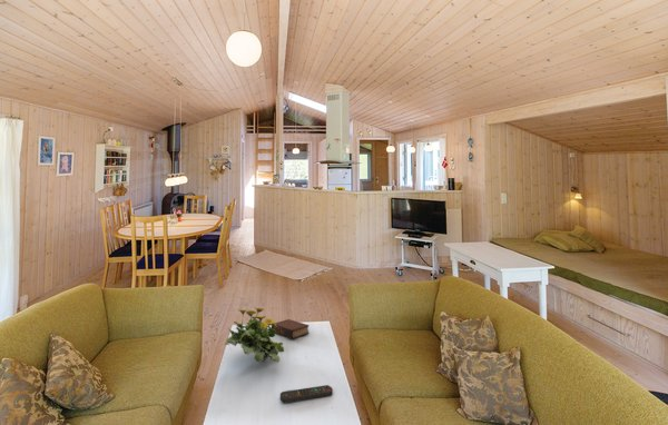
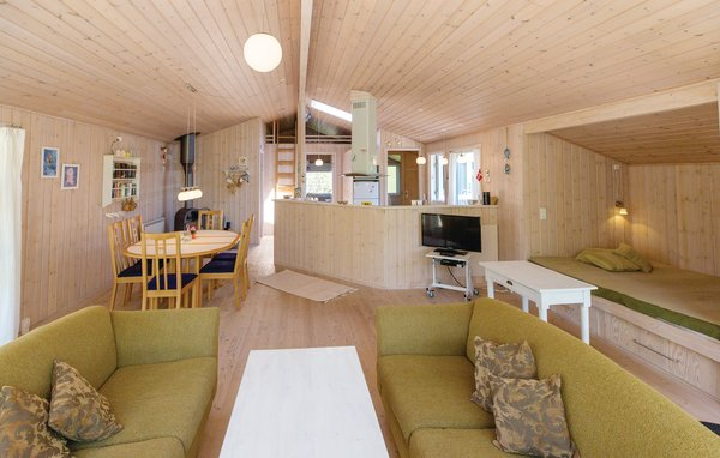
- flowering plant [224,306,285,364]
- book [271,318,311,340]
- remote control [279,384,334,404]
